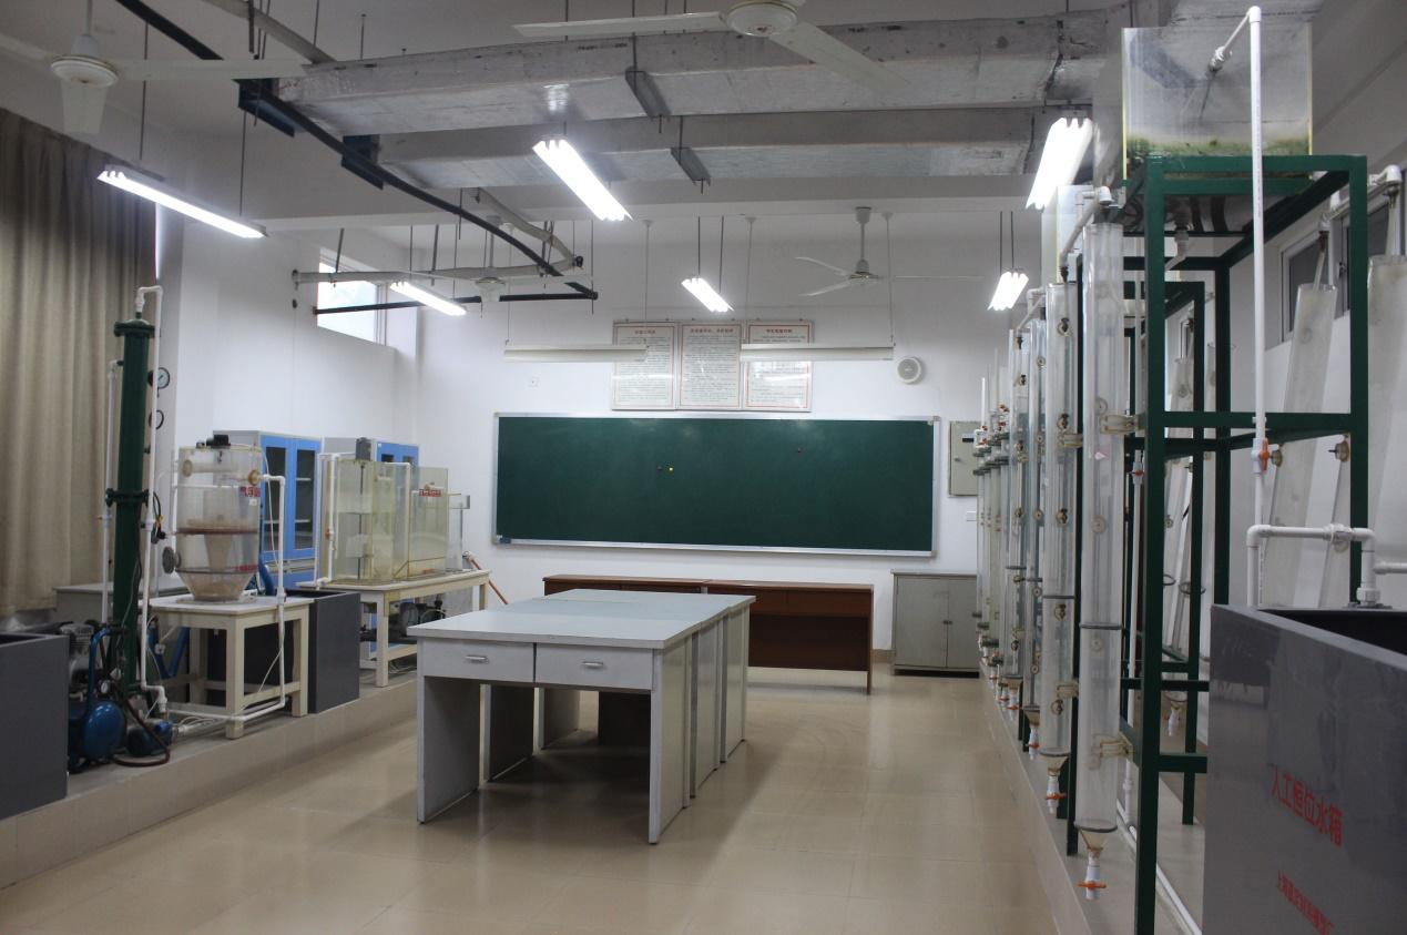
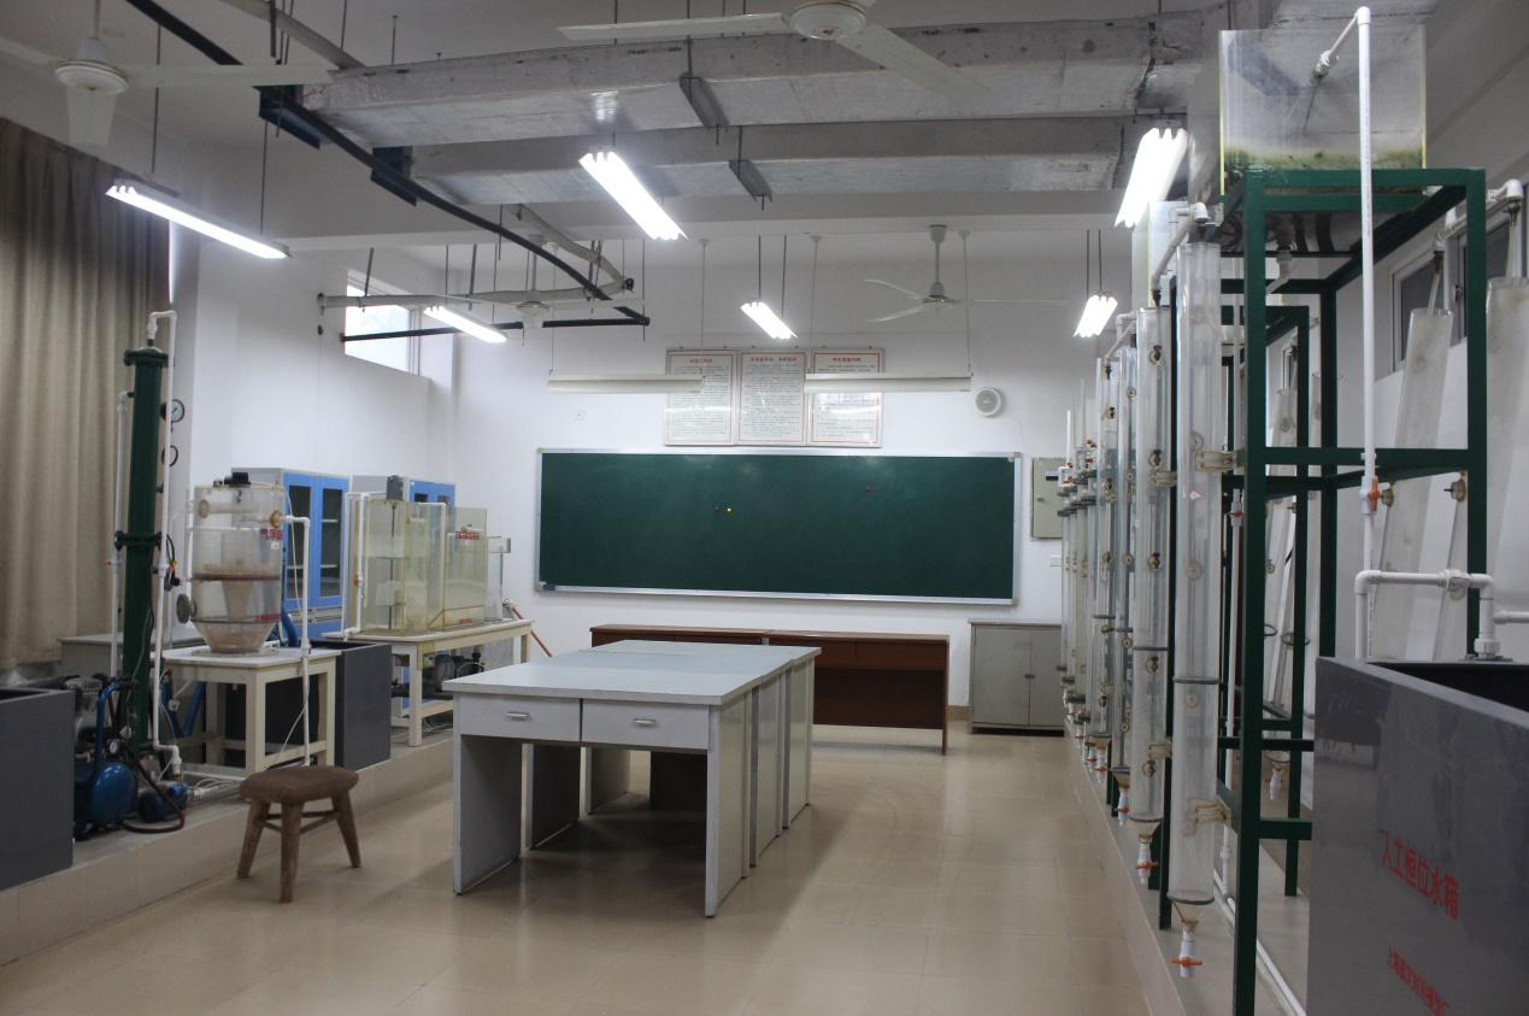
+ stool [235,764,363,905]
